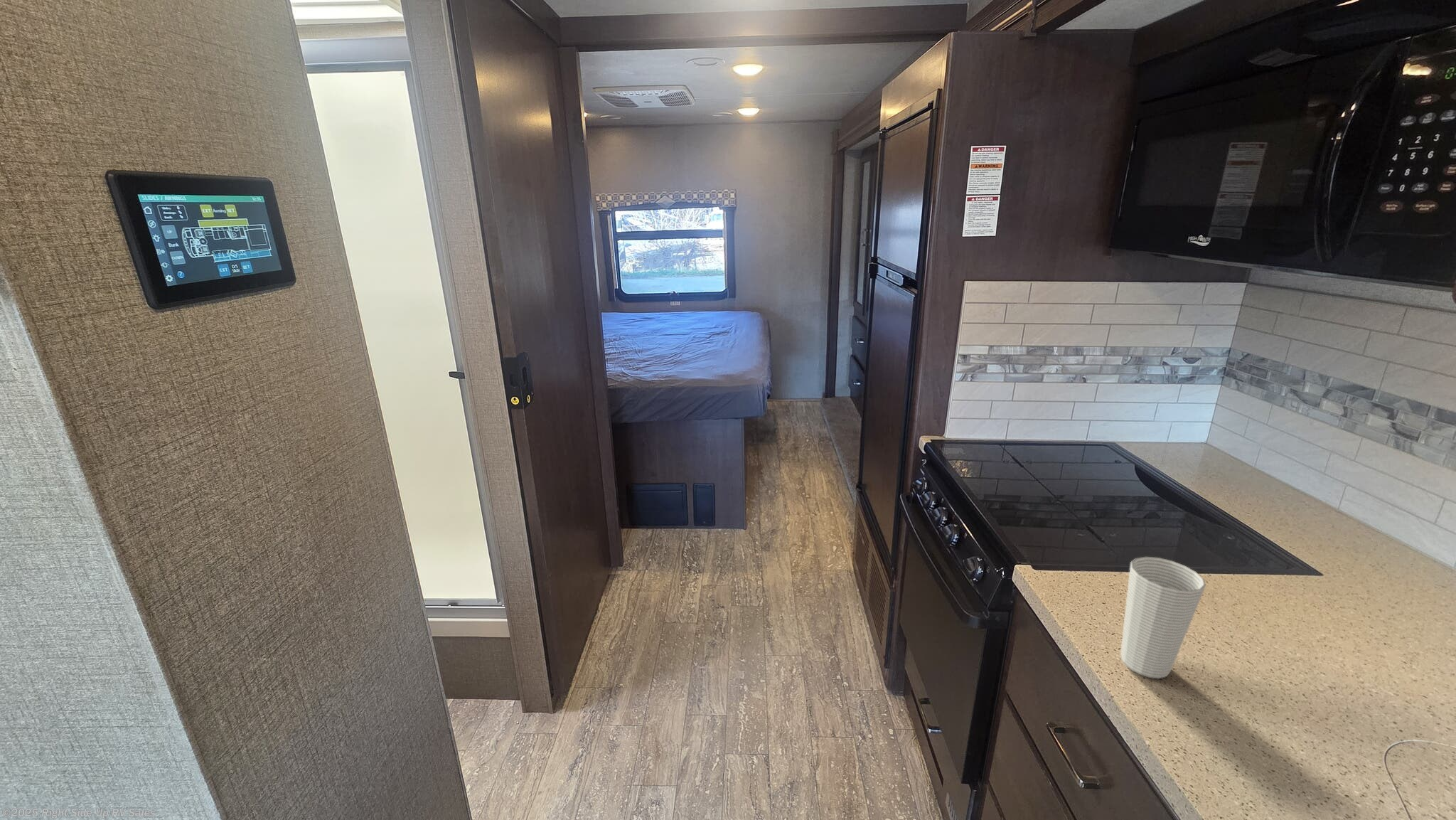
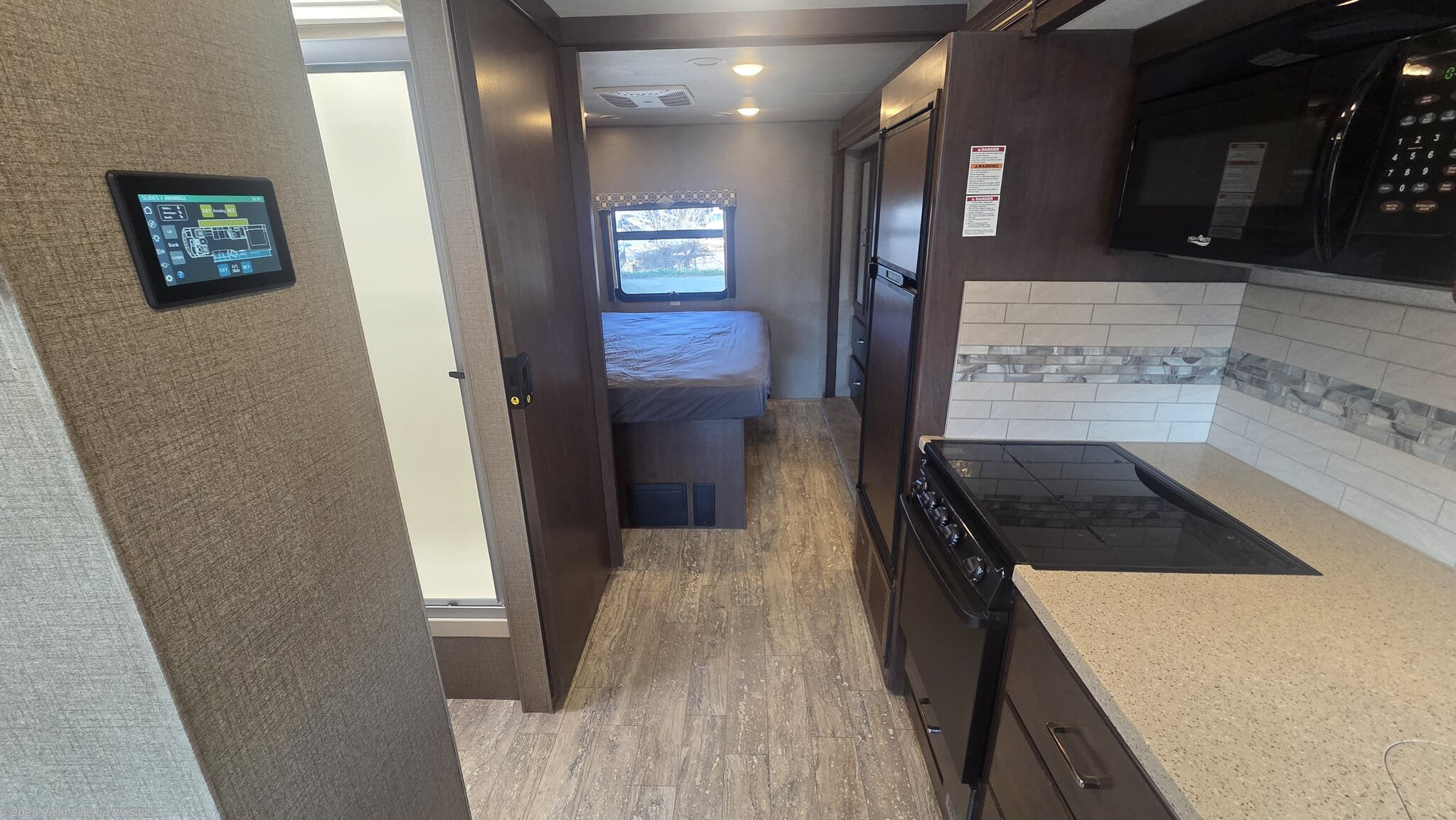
- cup [1120,556,1206,679]
